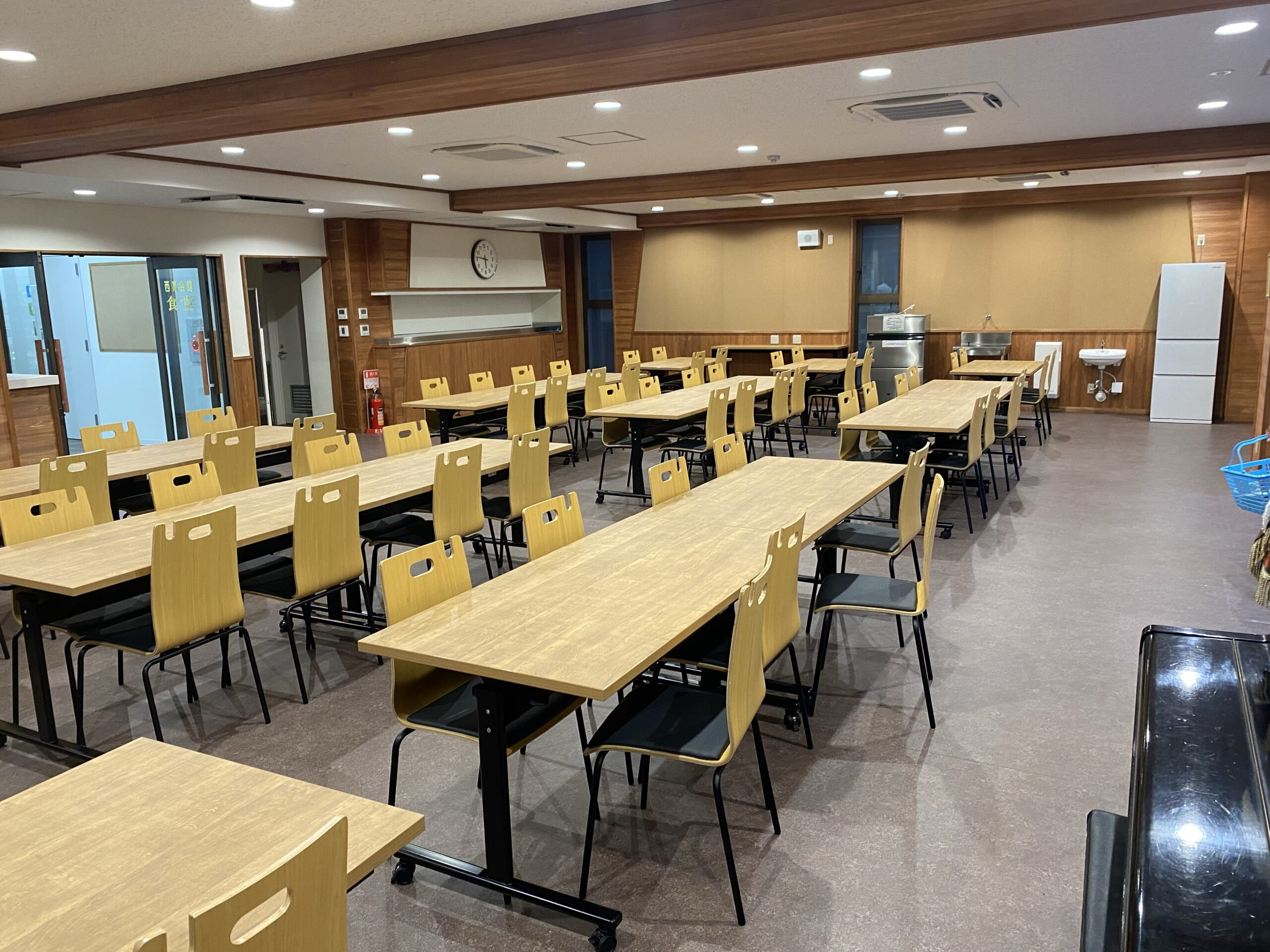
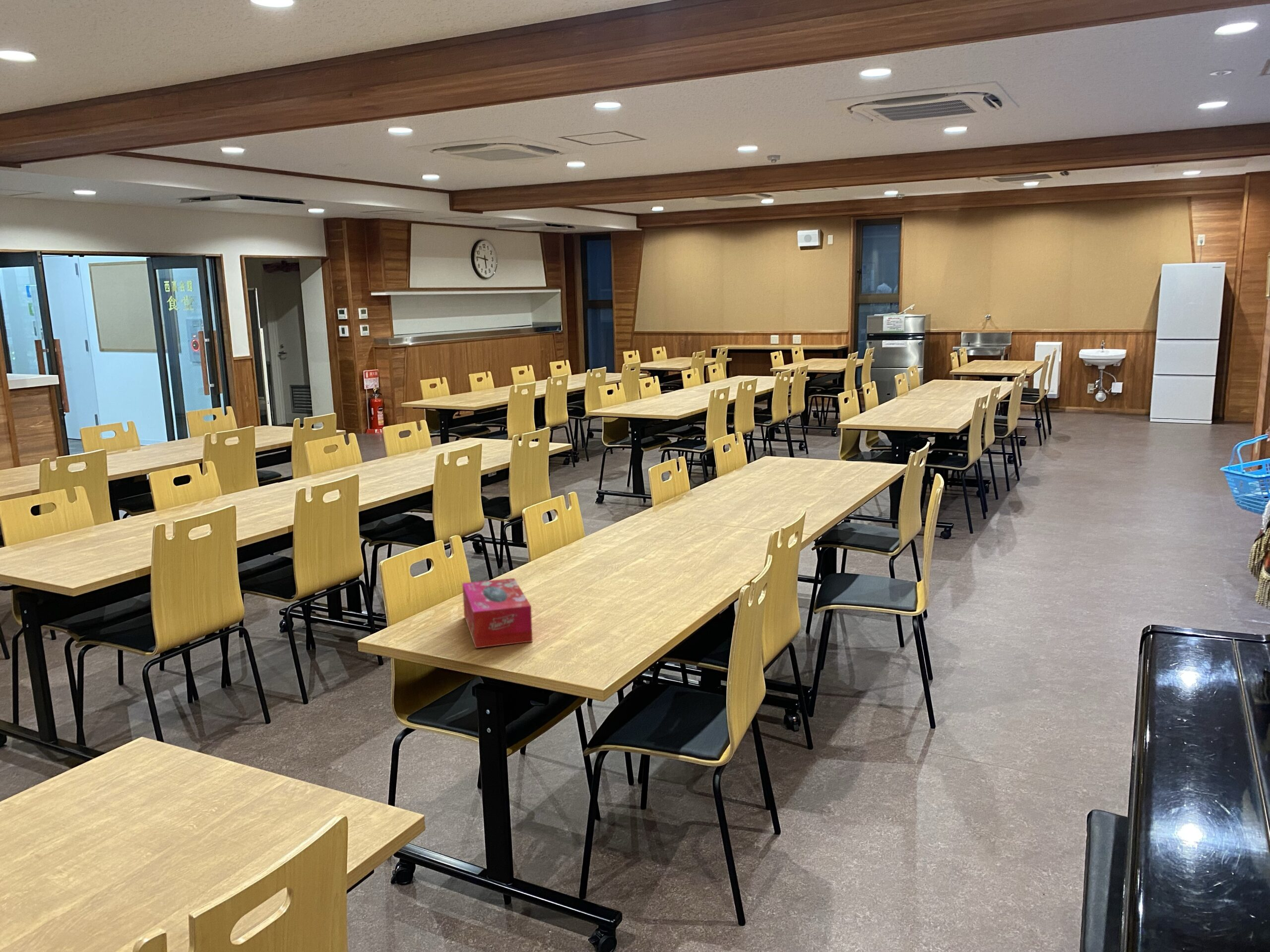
+ tissue box [462,578,533,649]
